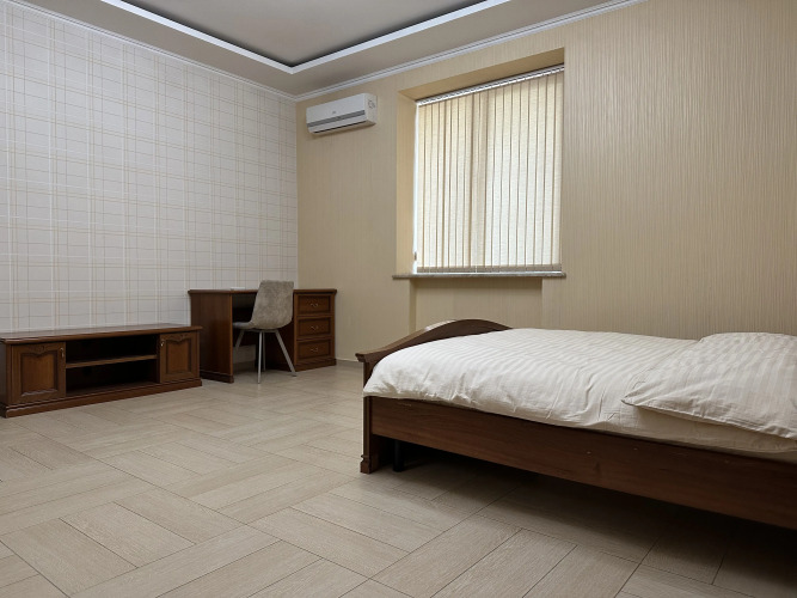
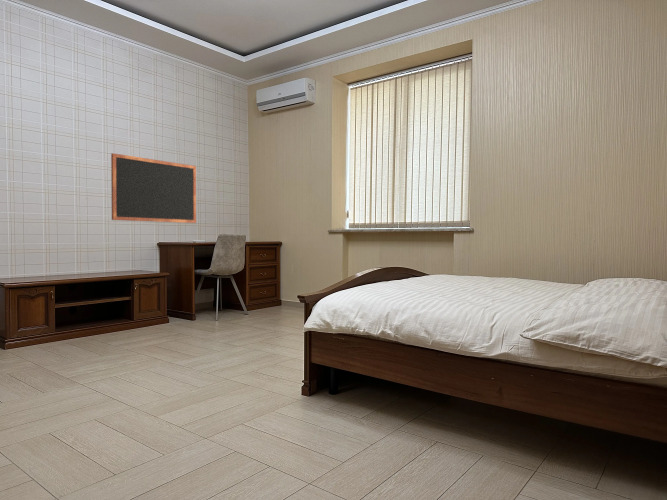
+ chalkboard [110,152,197,224]
